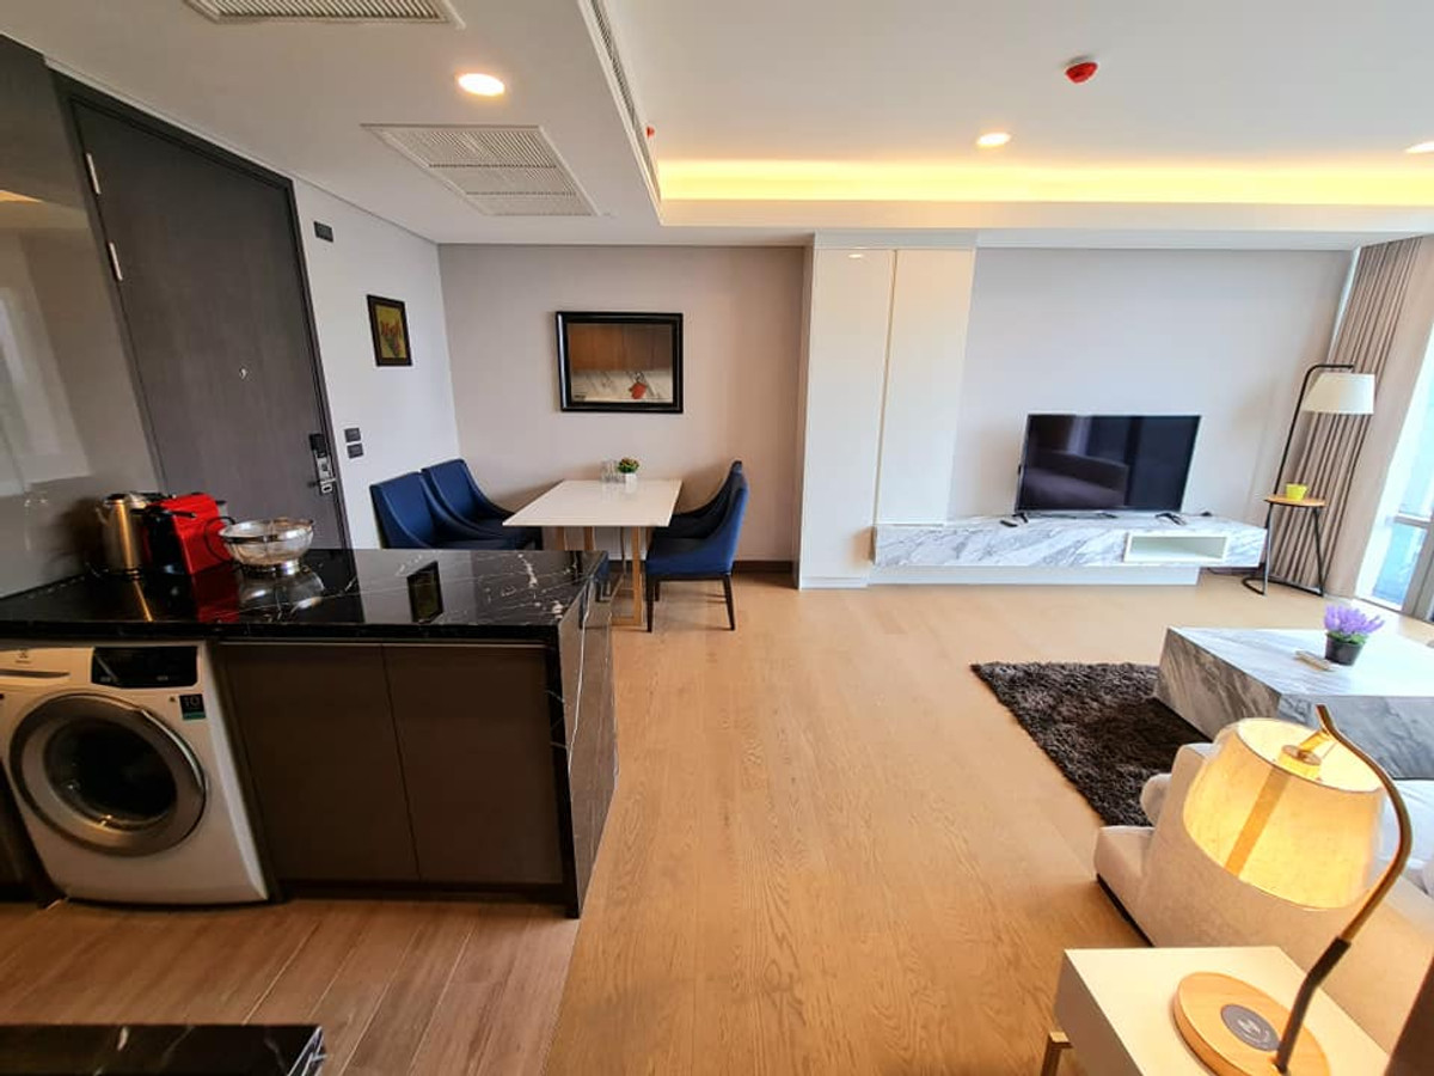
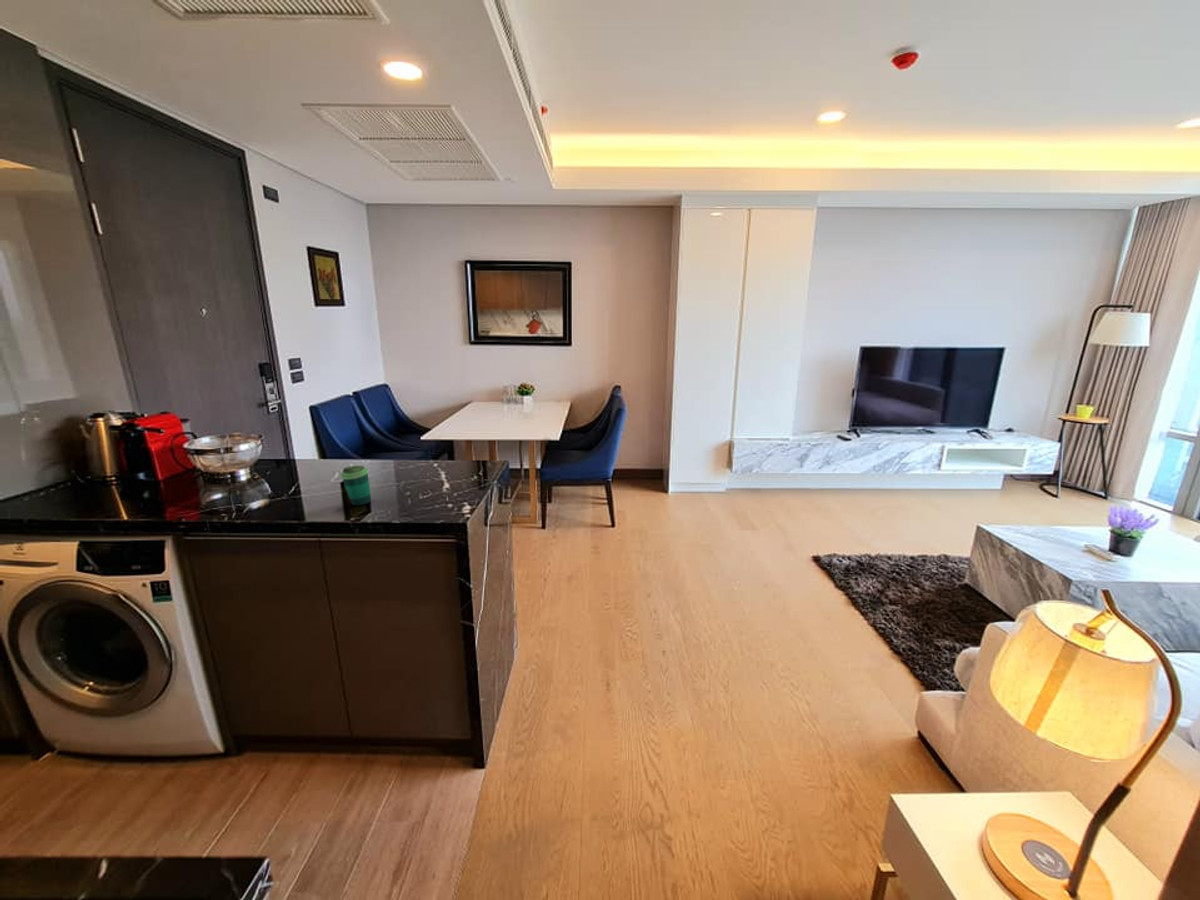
+ cup [340,465,372,506]
